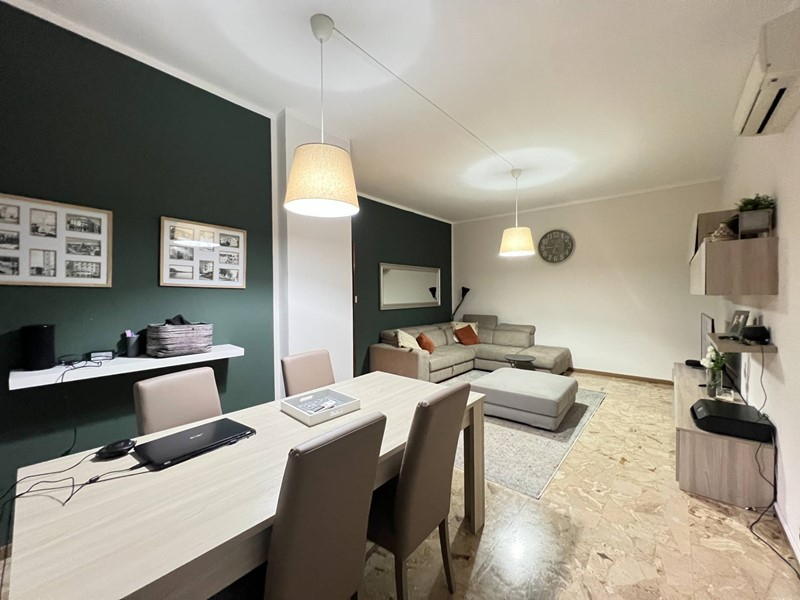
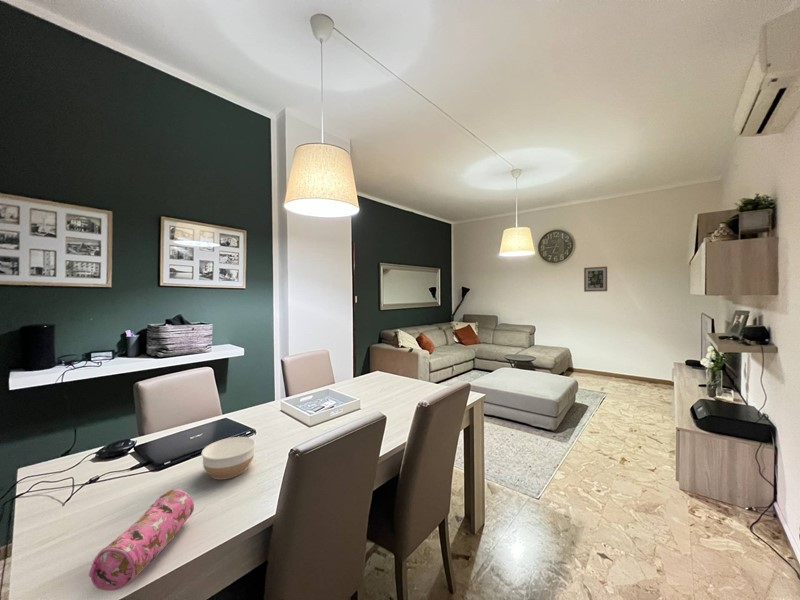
+ bowl [200,436,257,480]
+ pencil case [88,488,195,592]
+ wall art [583,266,608,293]
